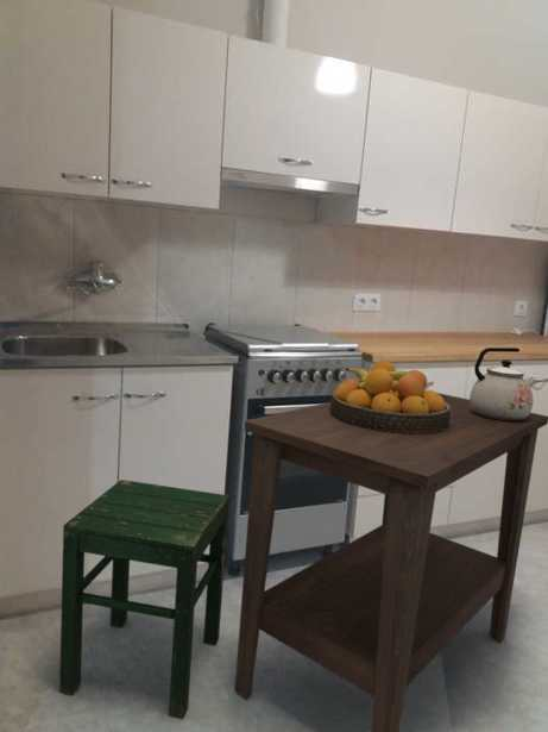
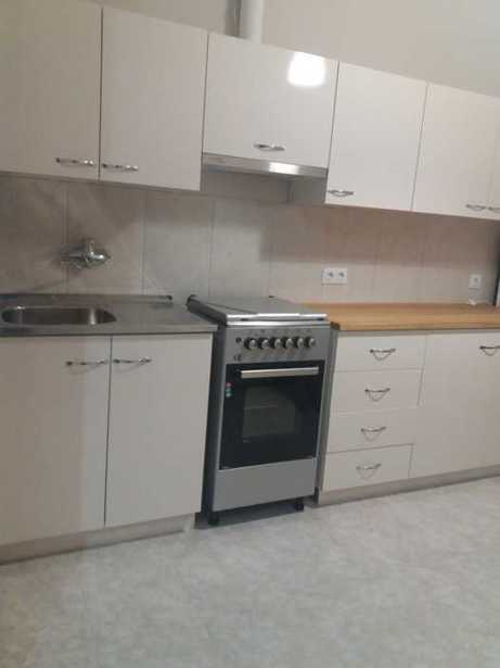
- stool [58,478,231,719]
- fruit bowl [329,359,451,434]
- side table [233,392,548,732]
- kettle [468,346,538,419]
